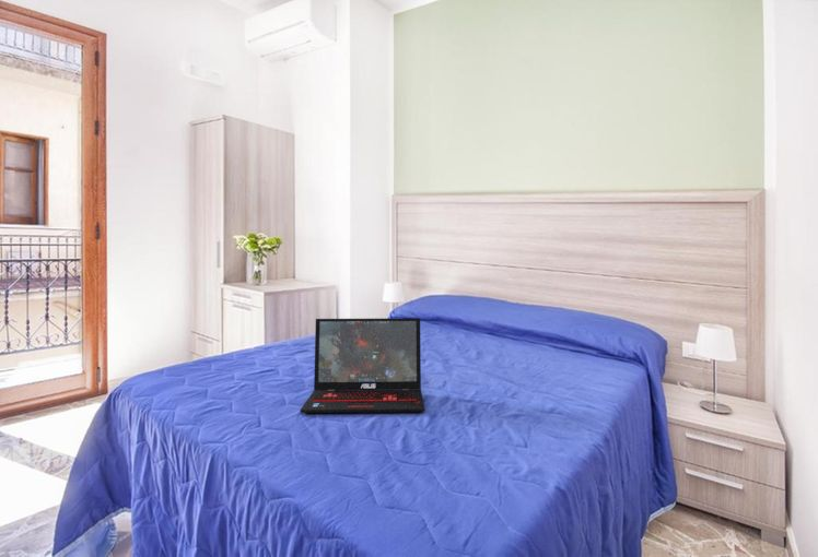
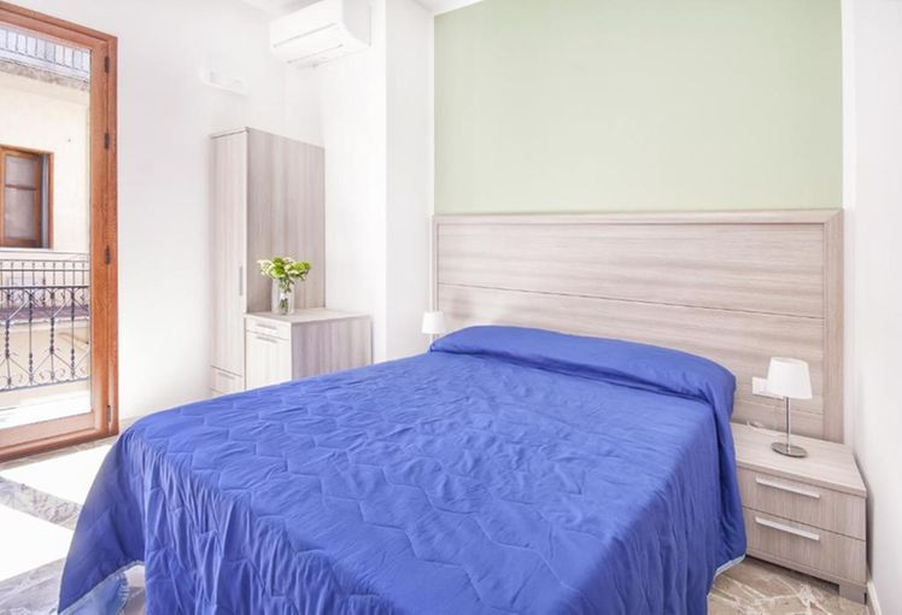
- laptop [300,317,425,414]
